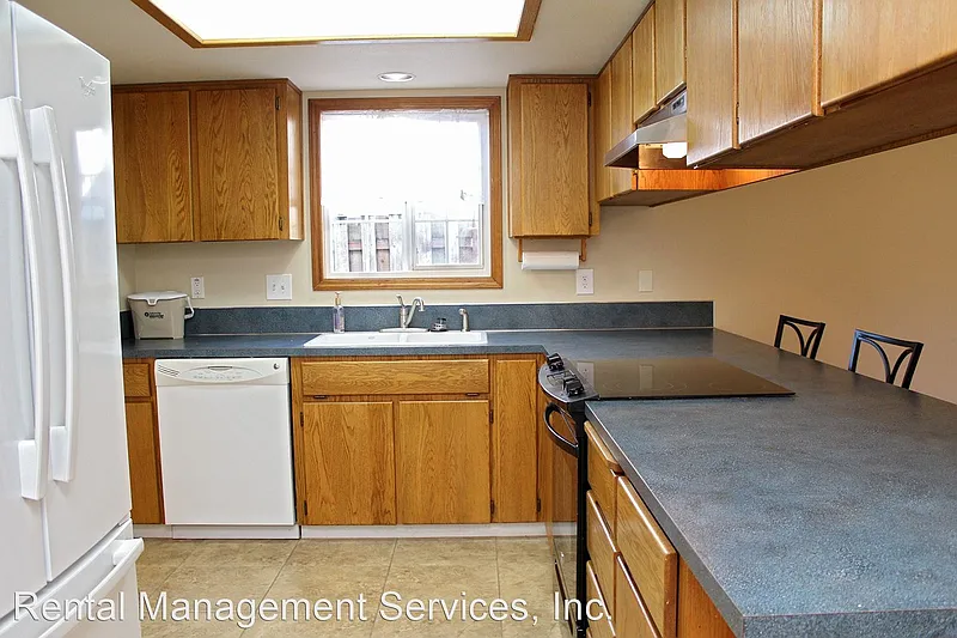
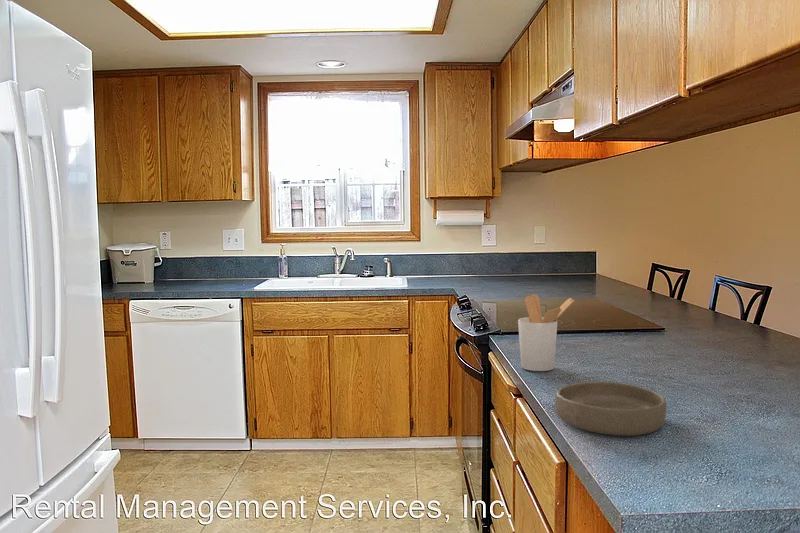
+ utensil holder [517,293,575,372]
+ bowl [554,381,667,437]
